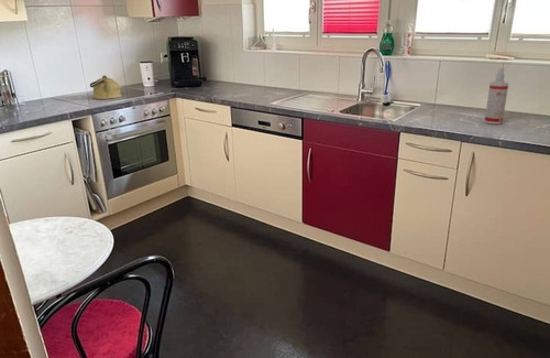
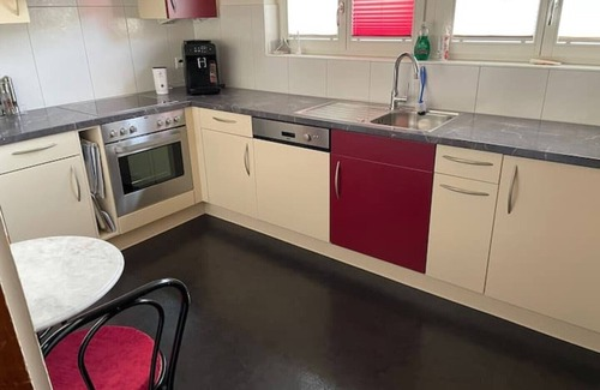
- spray bottle [484,67,509,126]
- kettle [89,74,122,100]
